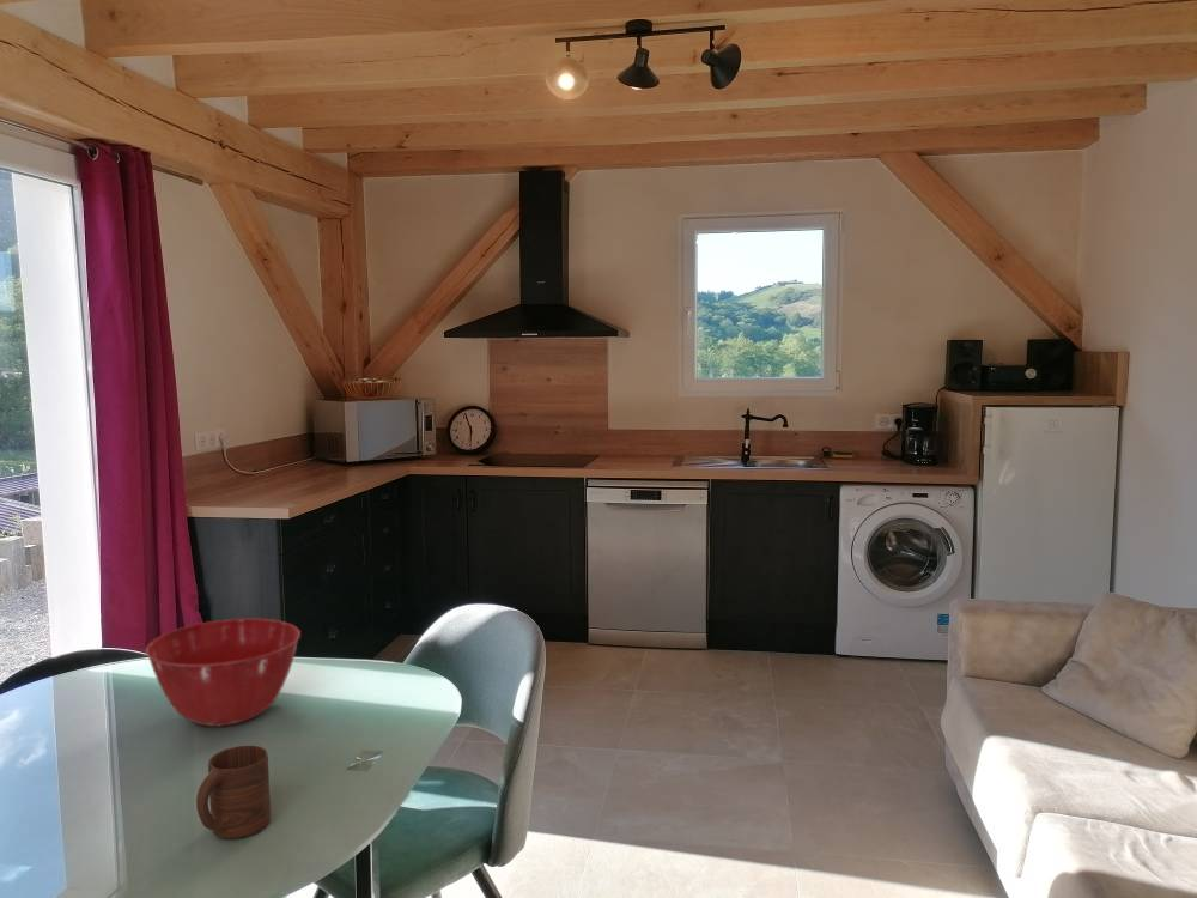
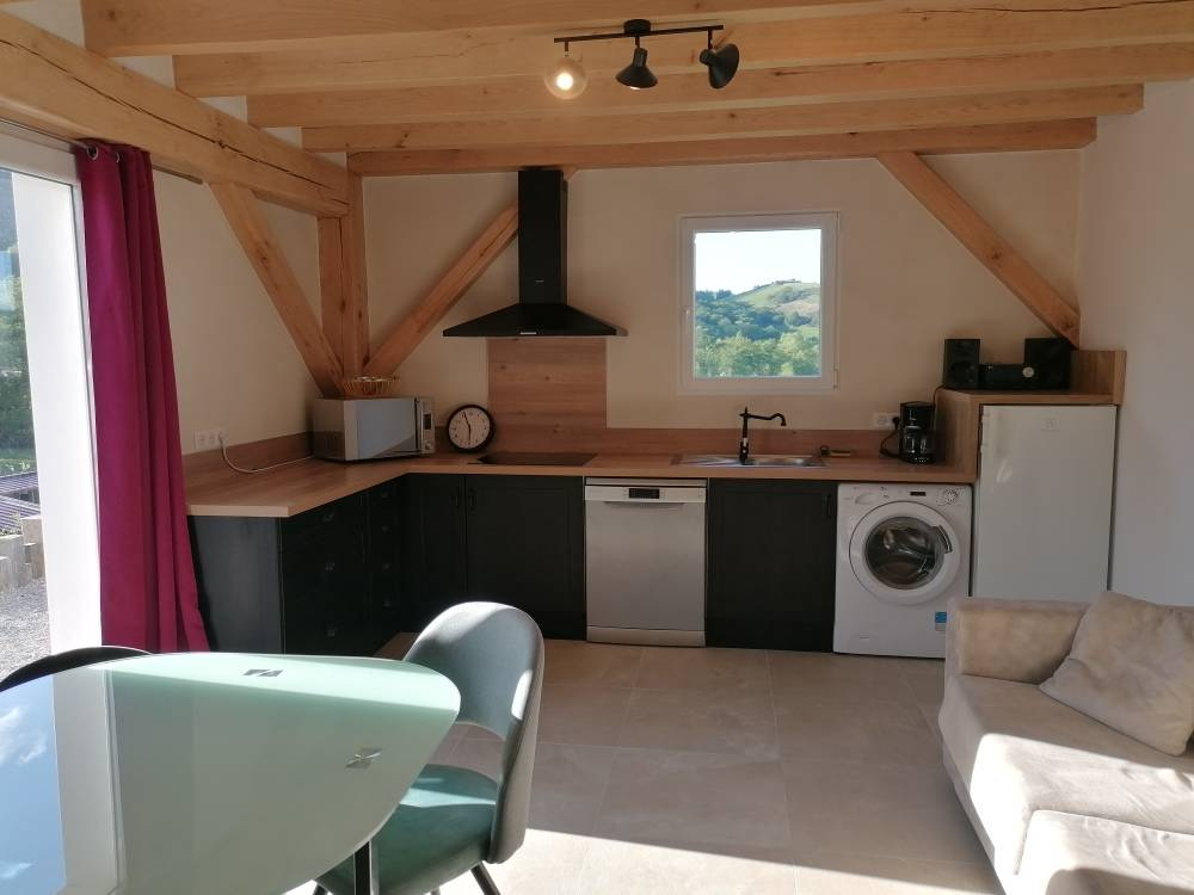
- cup [195,745,272,839]
- mixing bowl [145,618,302,728]
